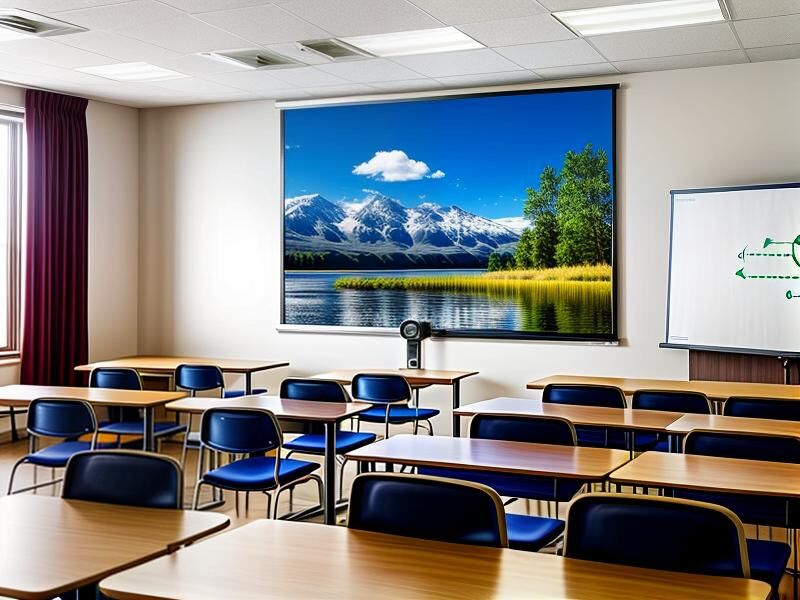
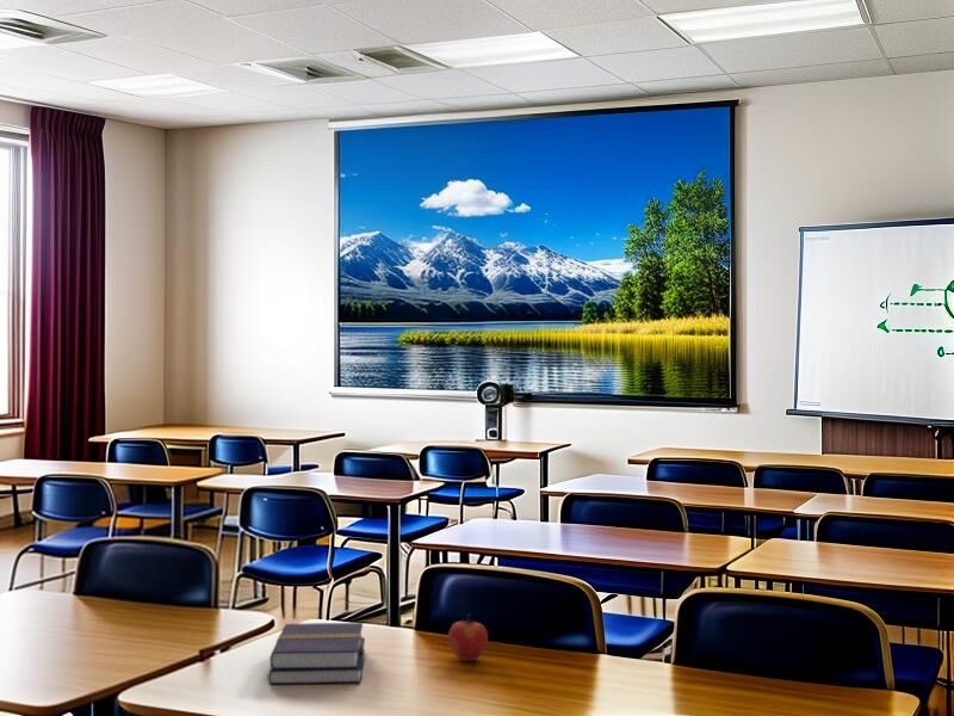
+ apple [447,613,489,662]
+ book [267,622,366,685]
